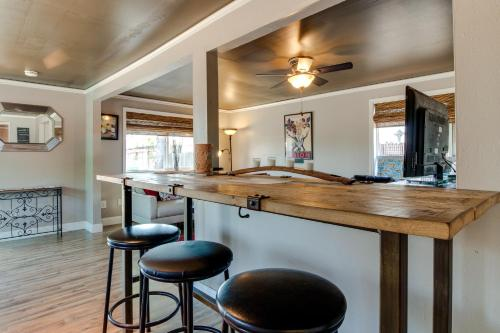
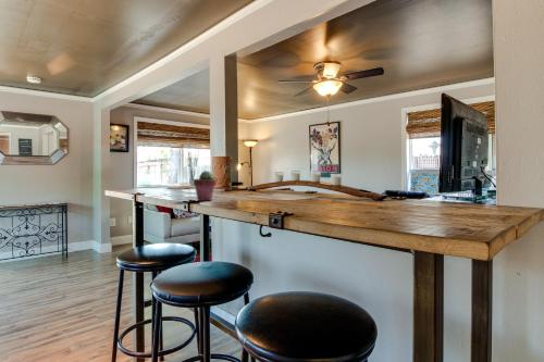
+ potted succulent [193,170,218,202]
